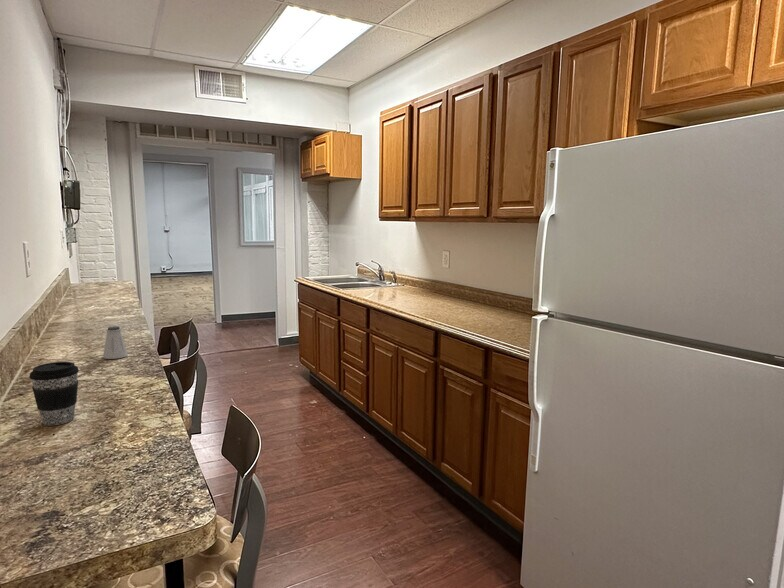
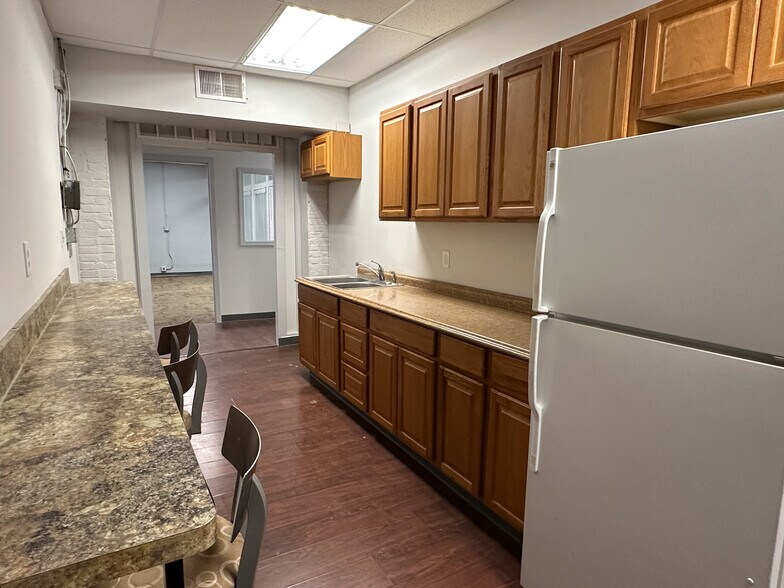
- saltshaker [102,325,129,360]
- coffee cup [28,361,80,426]
